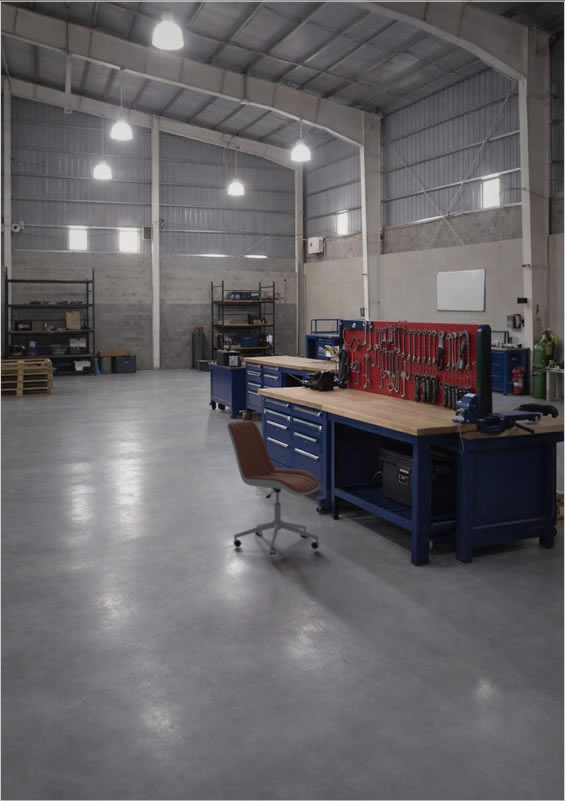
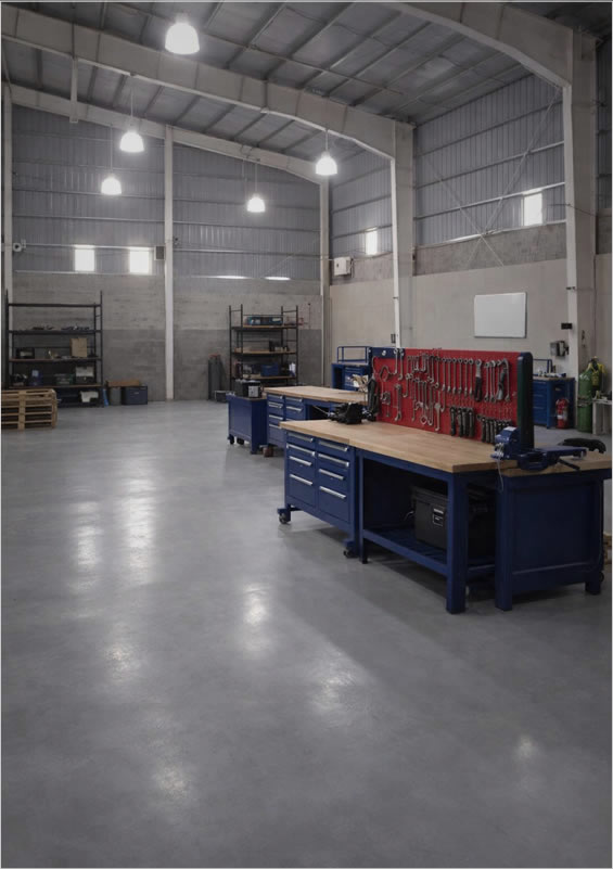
- office chair [226,419,321,556]
